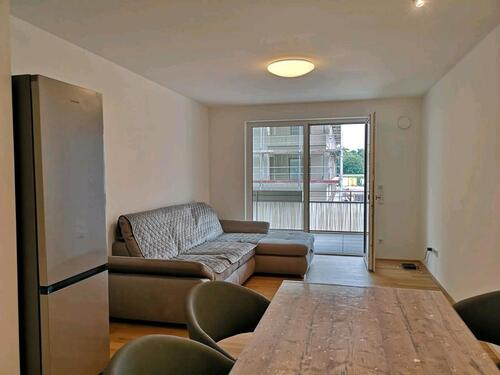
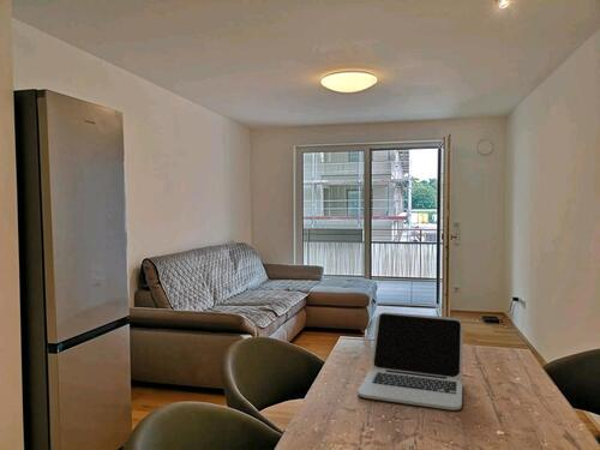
+ laptop [356,311,464,412]
